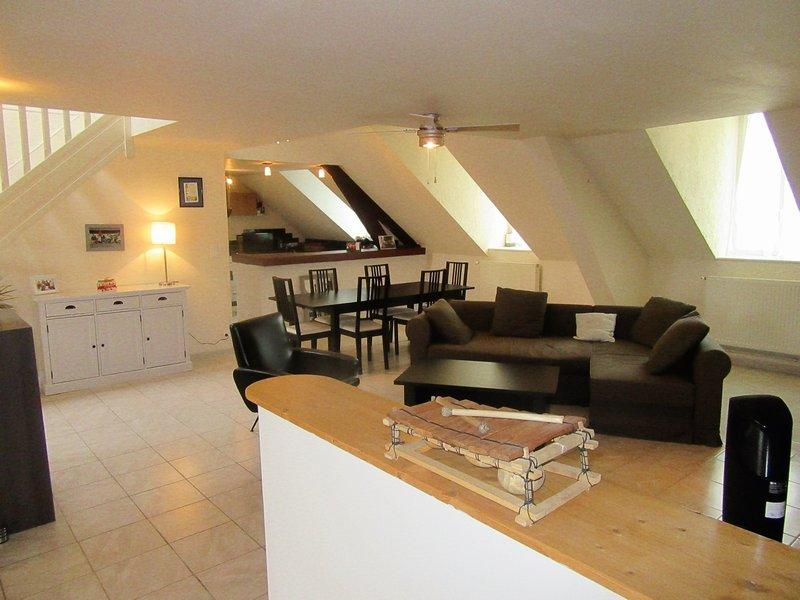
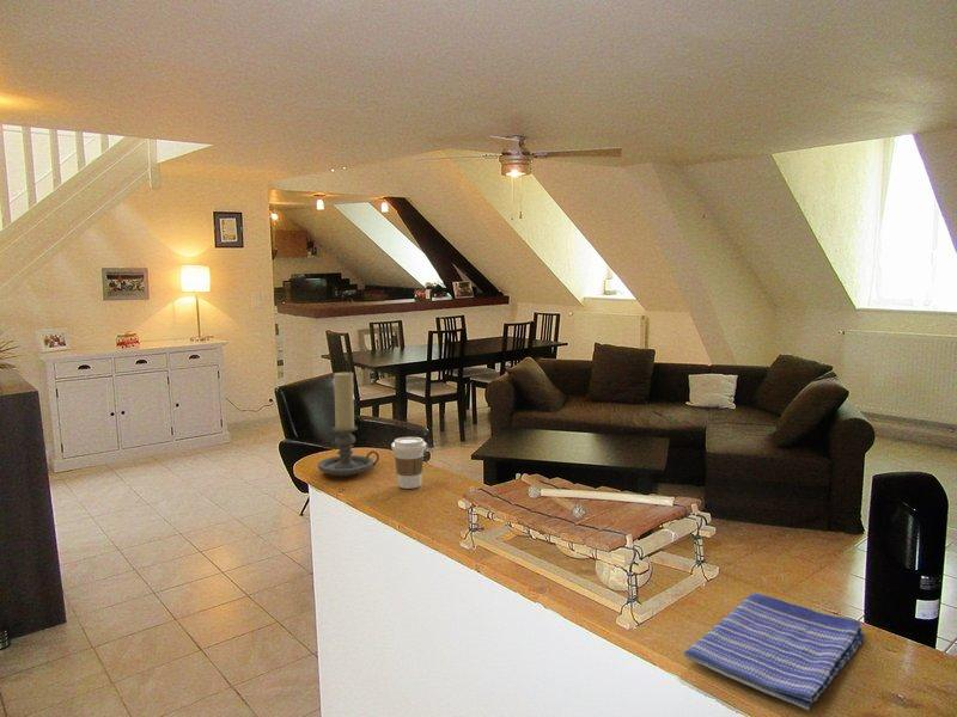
+ coffee cup [390,436,427,490]
+ dish towel [683,592,866,711]
+ candle holder [317,370,380,478]
